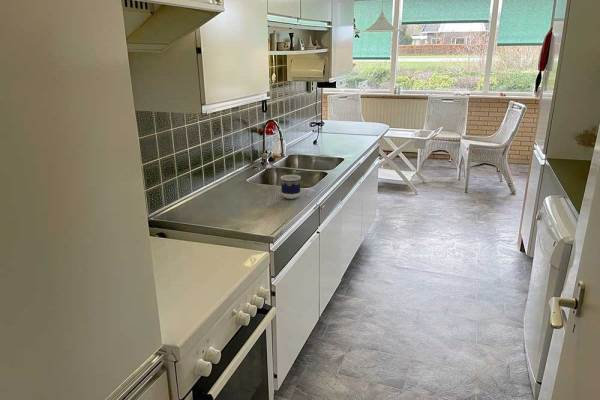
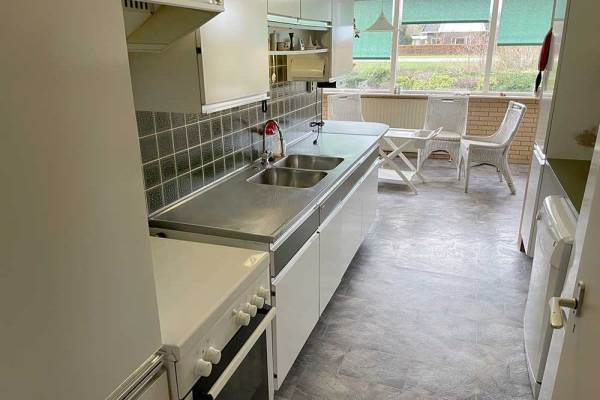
- cup [280,174,302,200]
